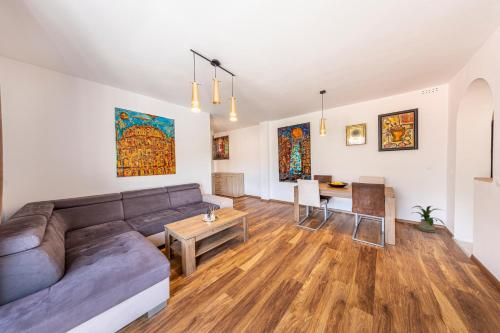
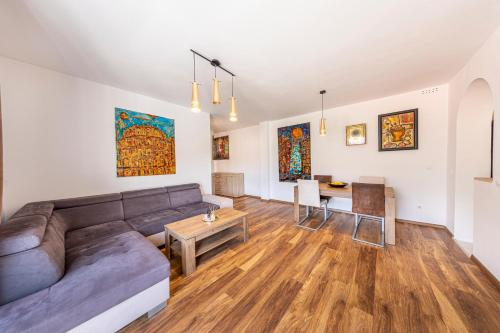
- house plant [412,205,446,233]
